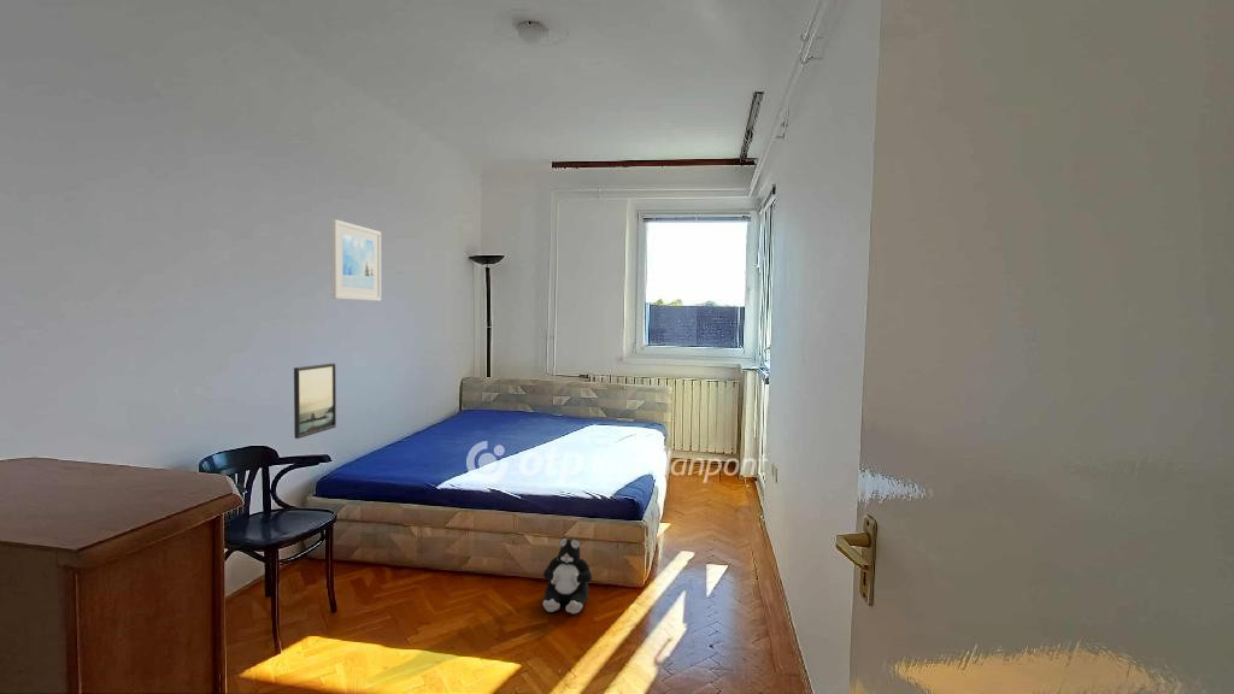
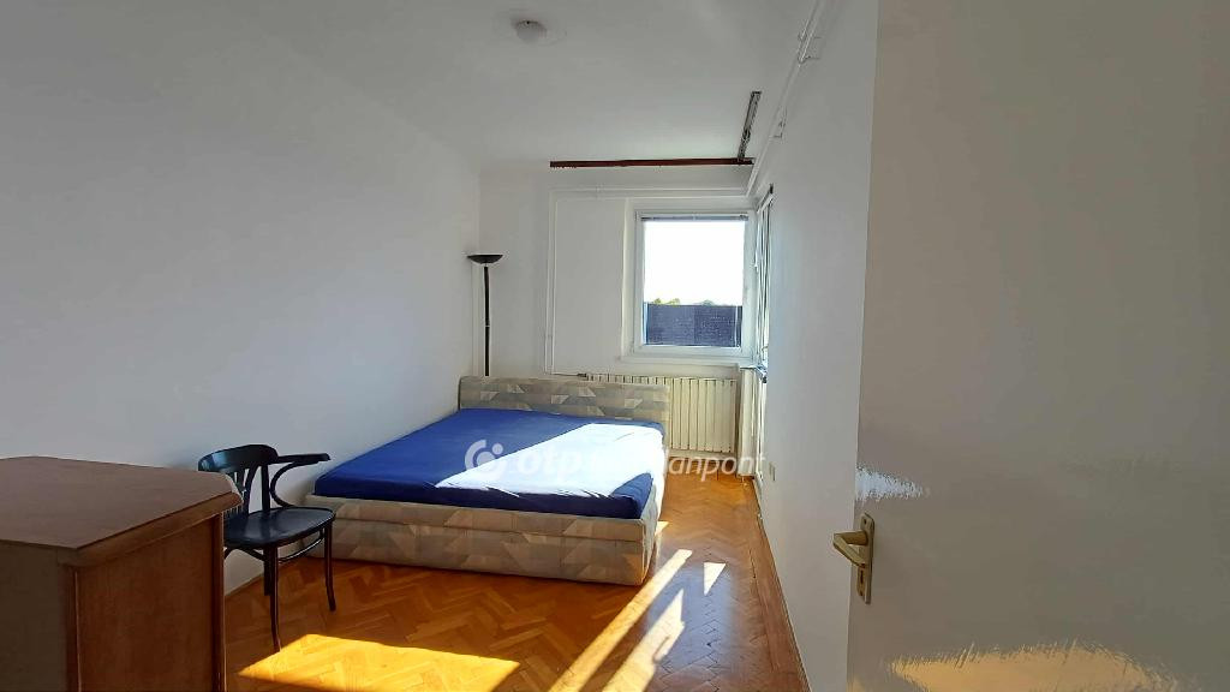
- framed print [293,363,337,440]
- plush toy [542,536,593,614]
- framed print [330,218,382,302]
